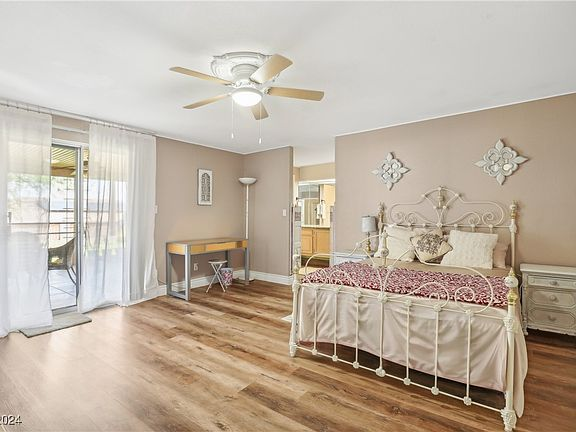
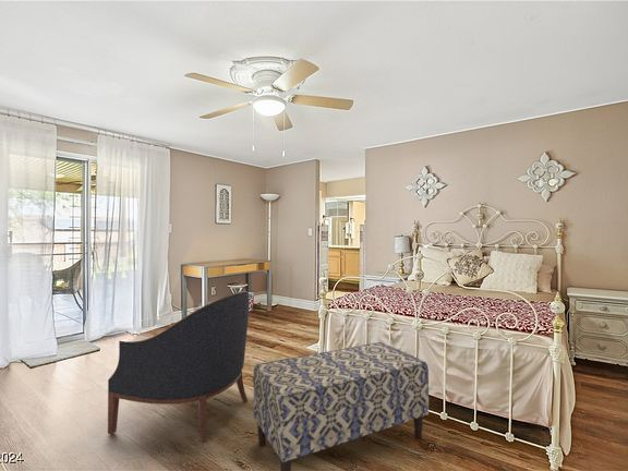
+ chair [107,290,250,443]
+ bench [252,341,430,471]
